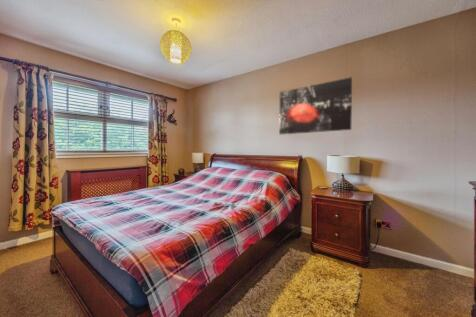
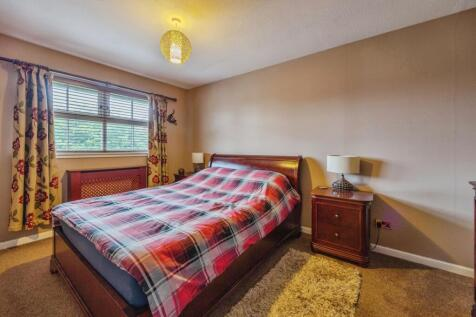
- wall art [278,76,353,135]
